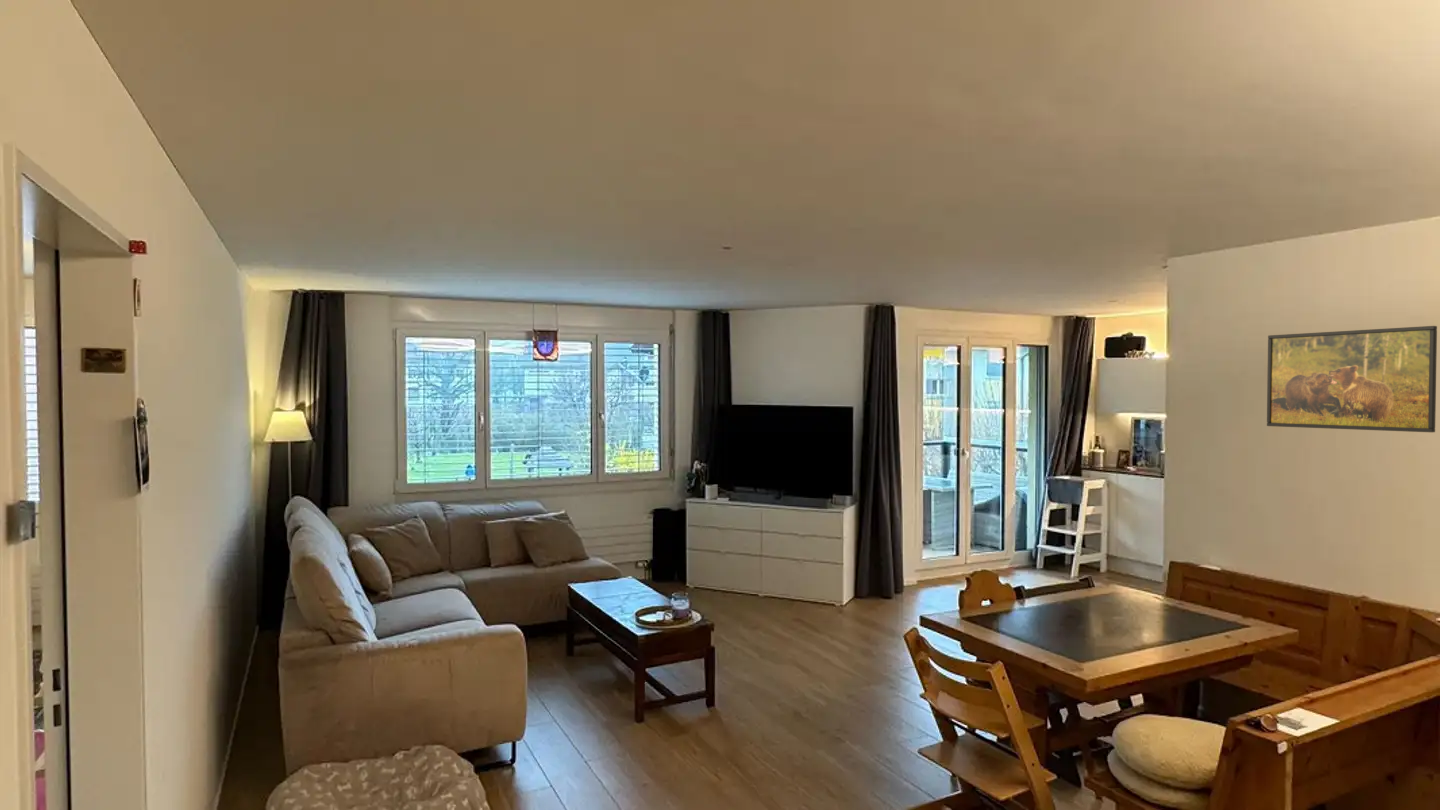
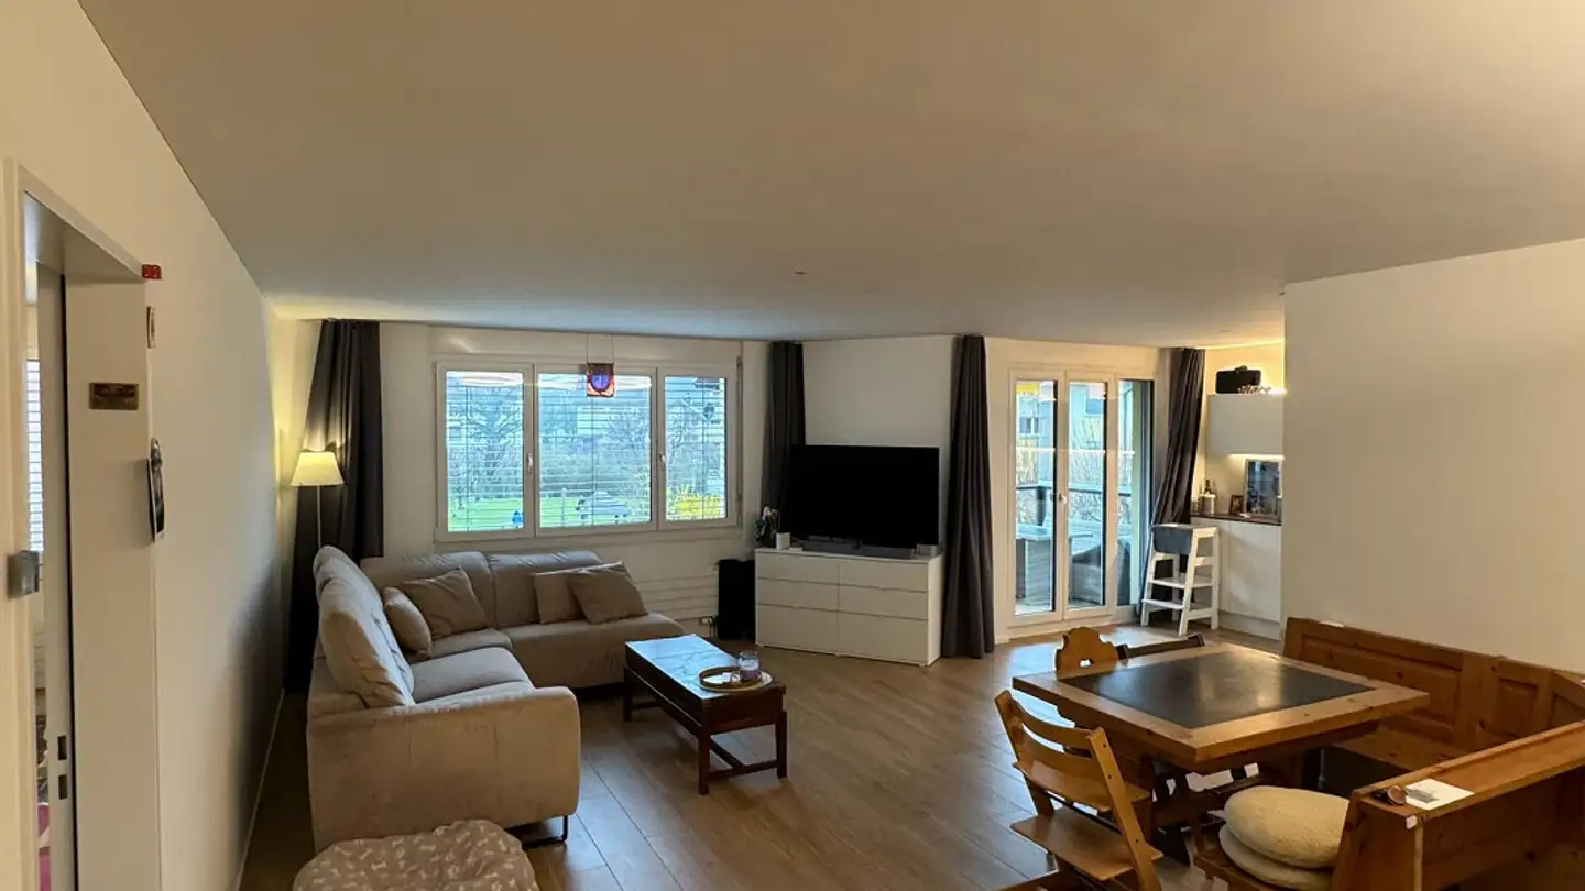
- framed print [1266,325,1438,433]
